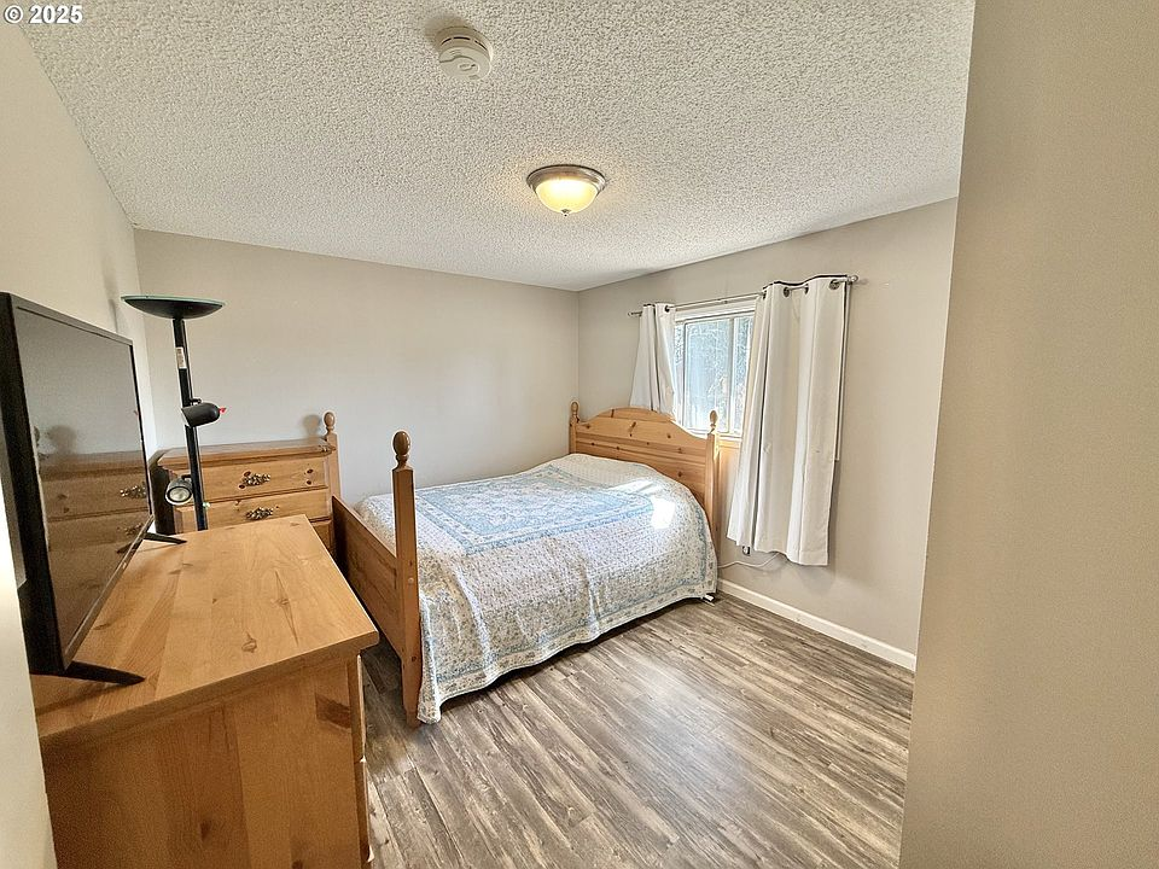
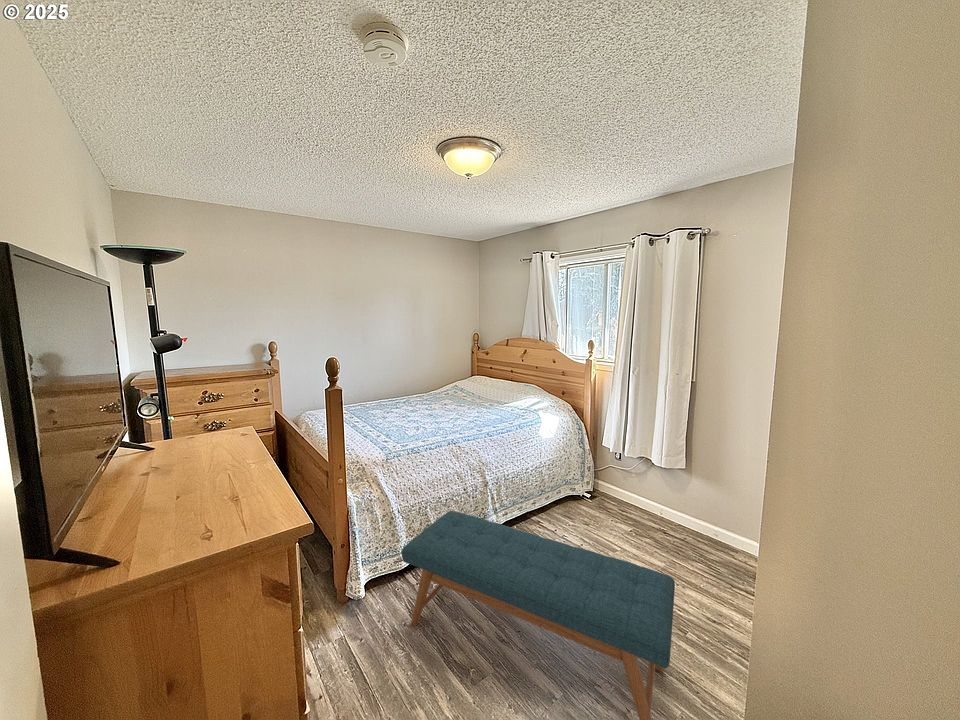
+ bench [401,510,676,720]
